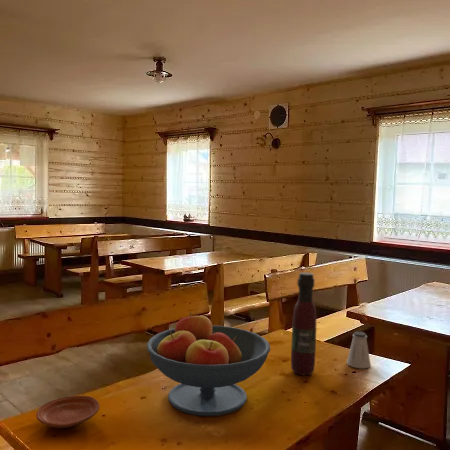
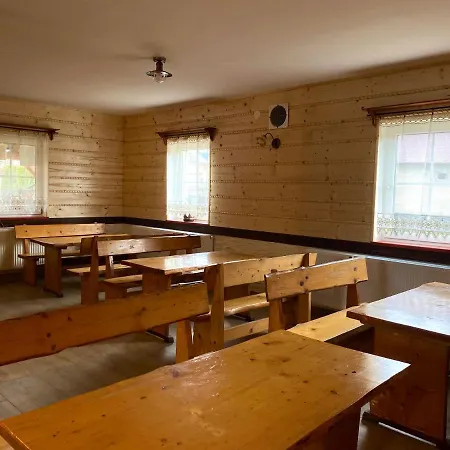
- wine bottle [290,272,317,376]
- plate [35,395,100,429]
- saltshaker [346,331,372,369]
- fruit bowl [146,312,271,417]
